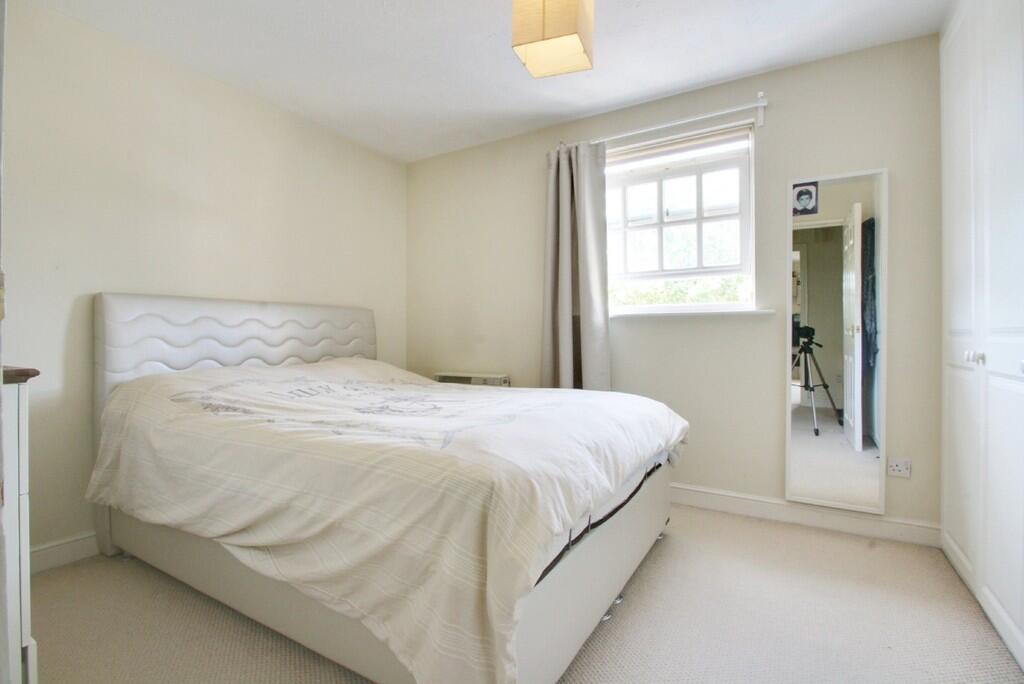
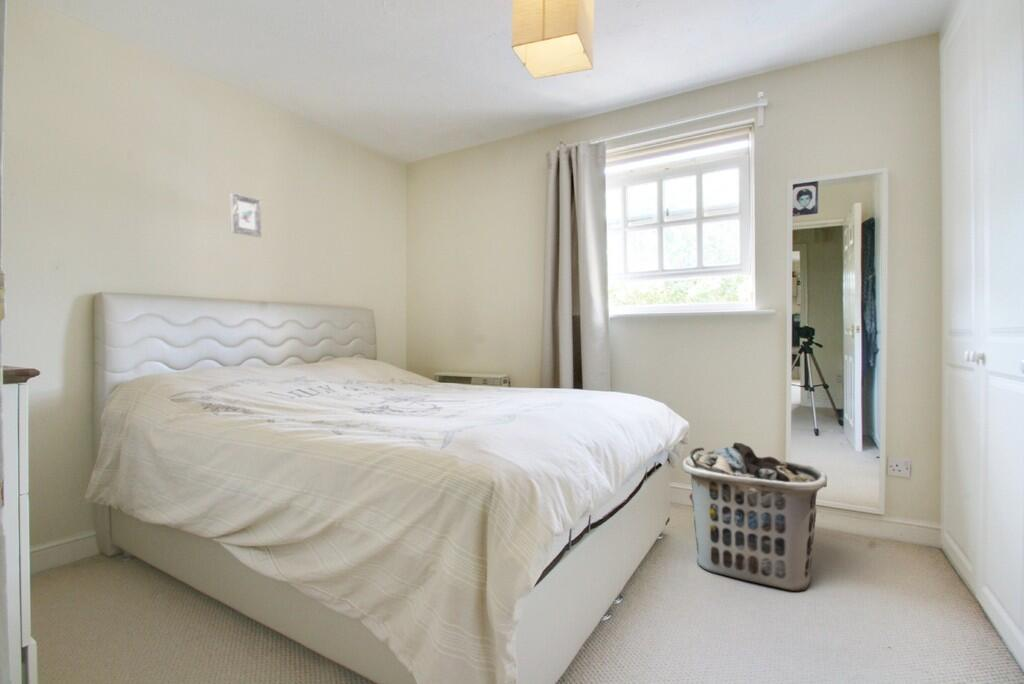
+ clothes hamper [681,442,828,592]
+ picture frame [230,192,262,238]
